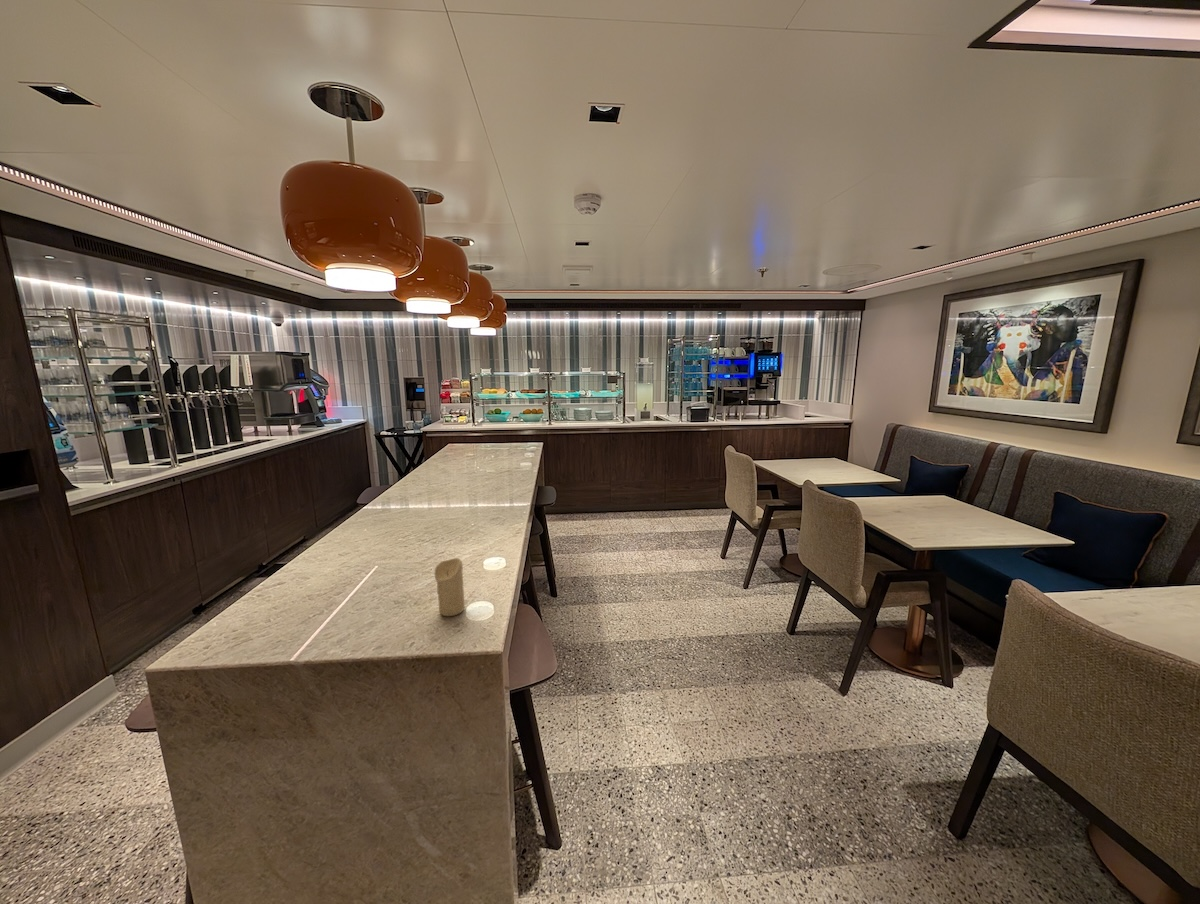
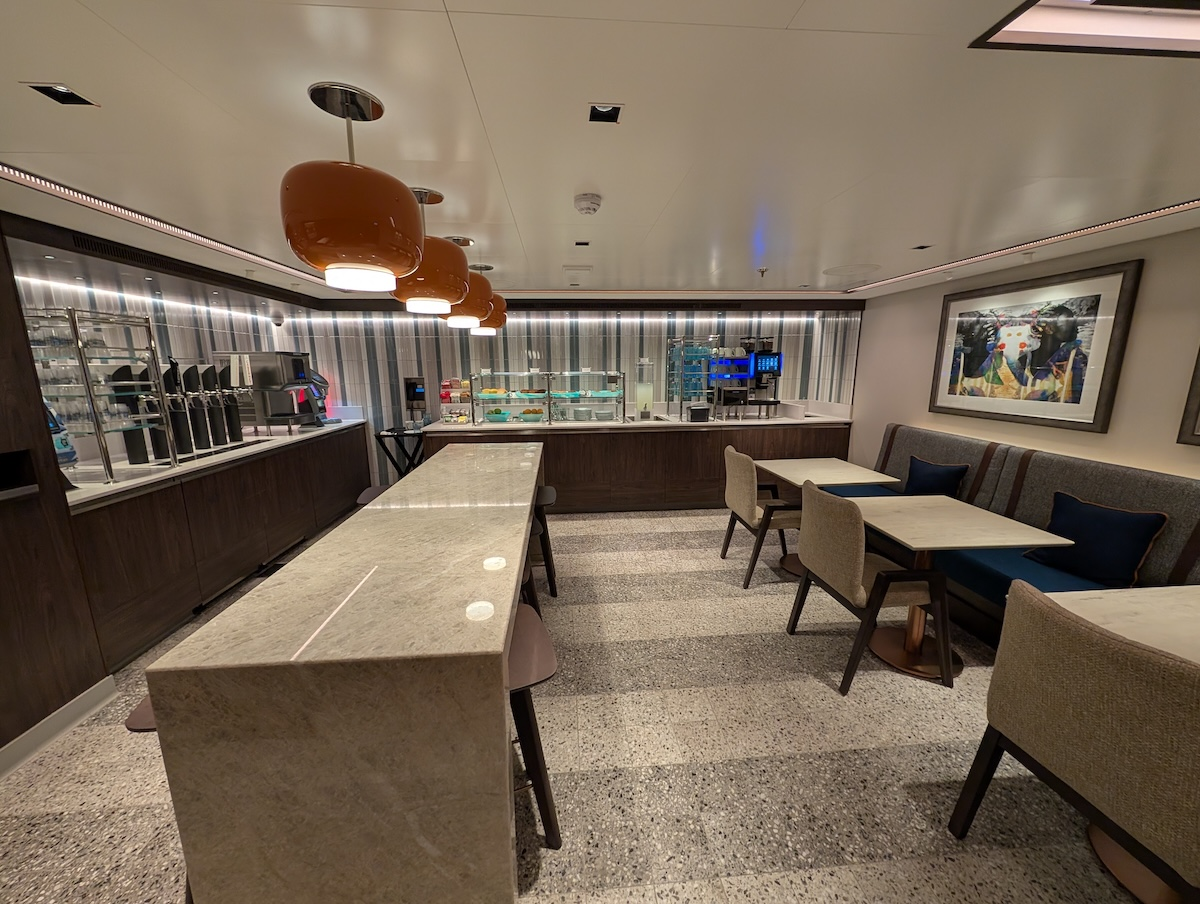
- candle [434,557,466,617]
